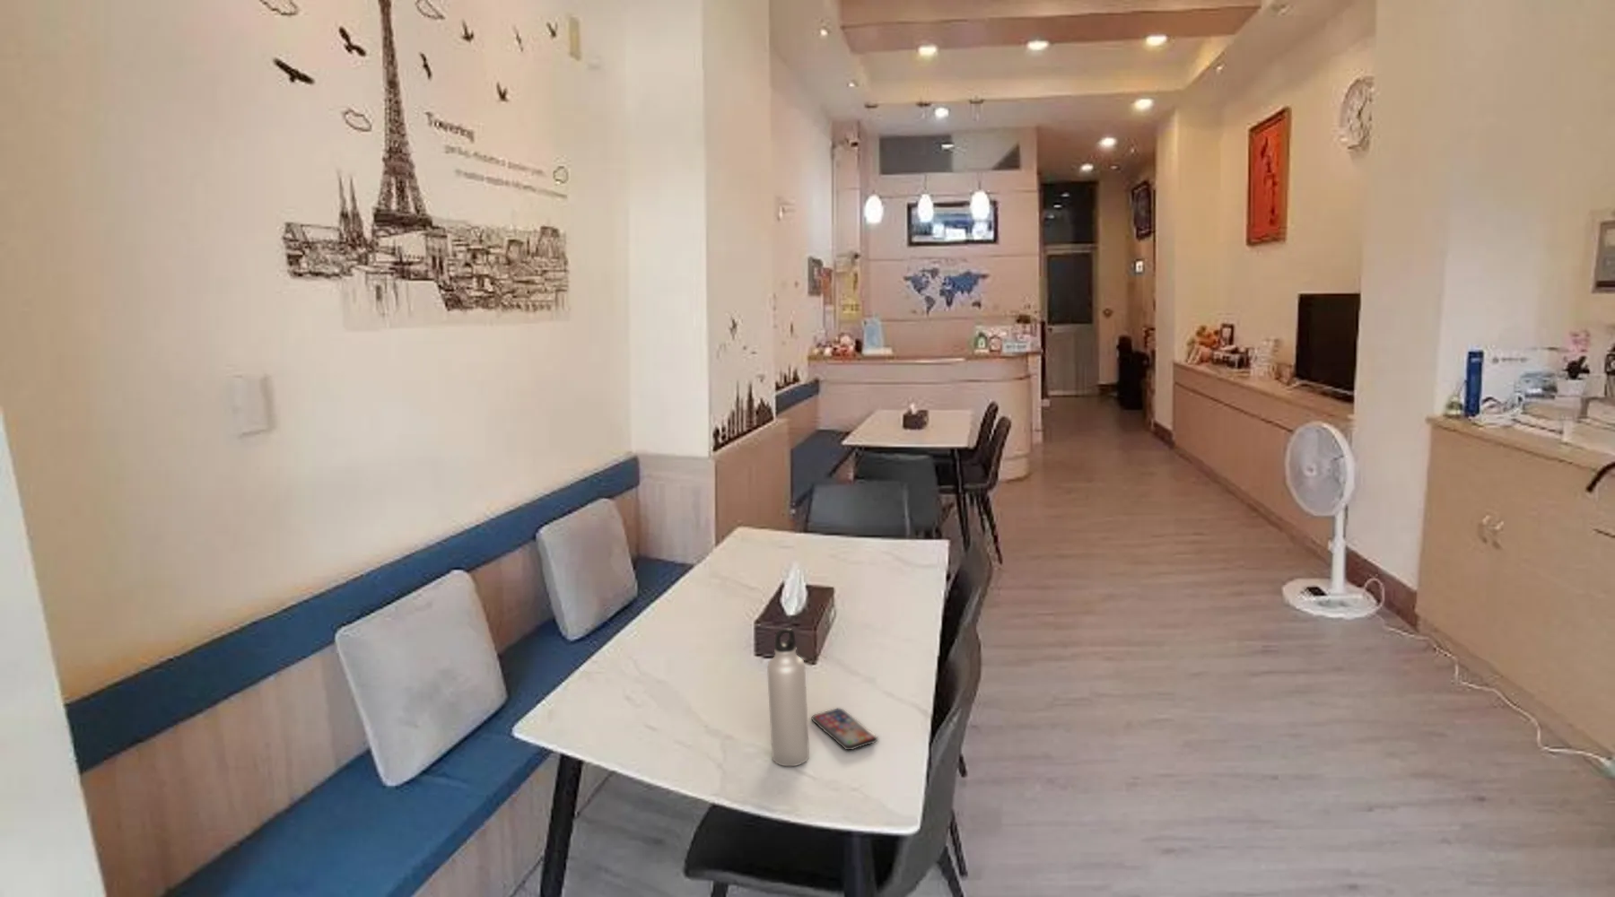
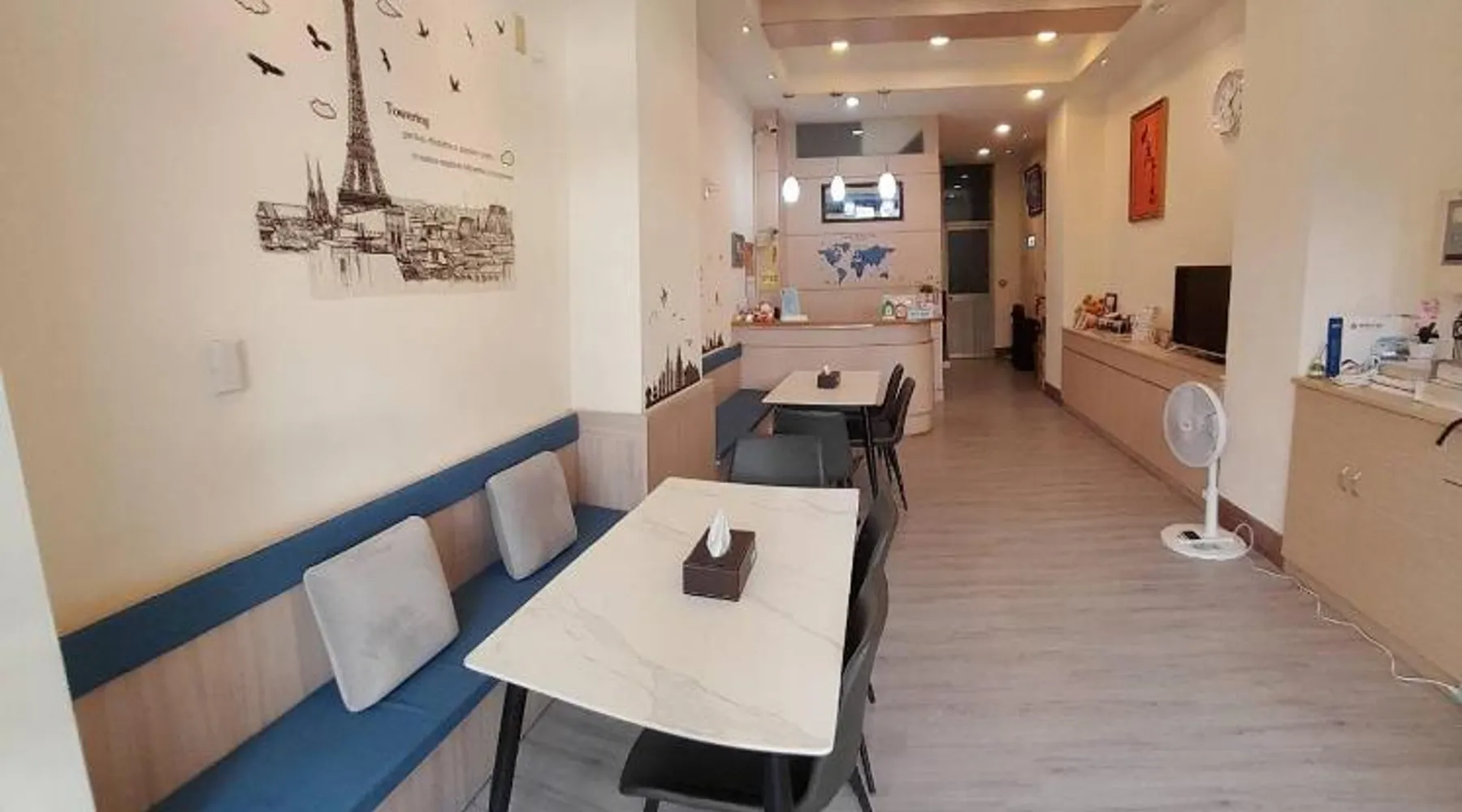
- smartphone [810,708,878,751]
- water bottle [767,627,810,767]
